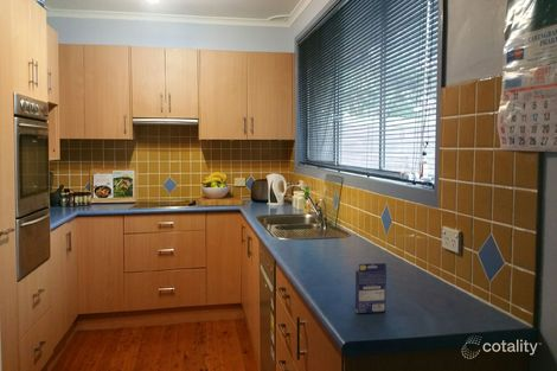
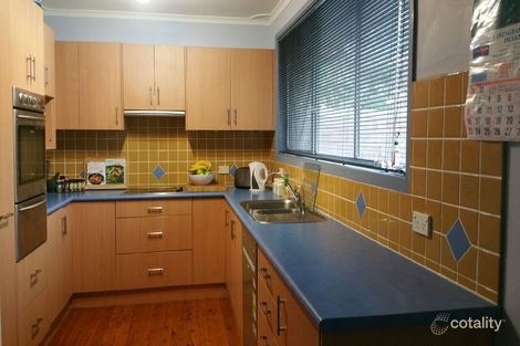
- small box [354,262,388,314]
